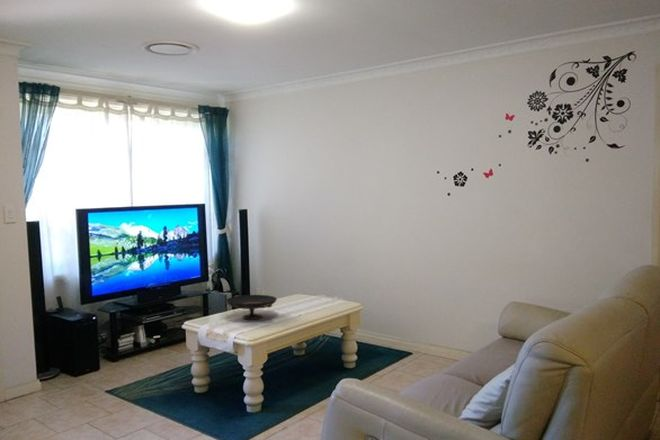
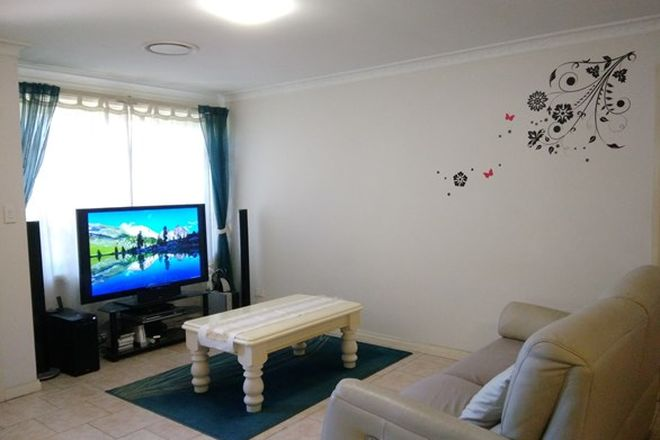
- decorative bowl [225,294,278,320]
